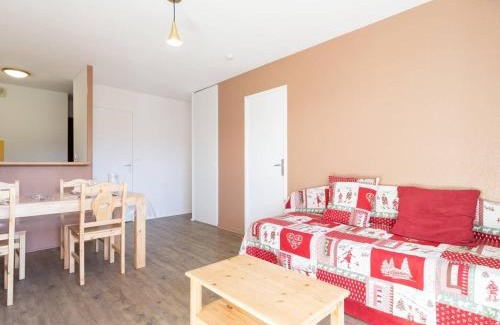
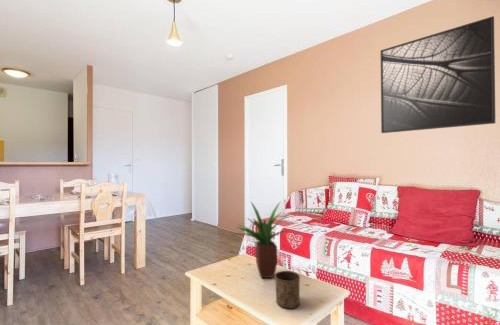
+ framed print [380,15,496,134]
+ cup [274,270,301,309]
+ potted plant [232,201,296,279]
